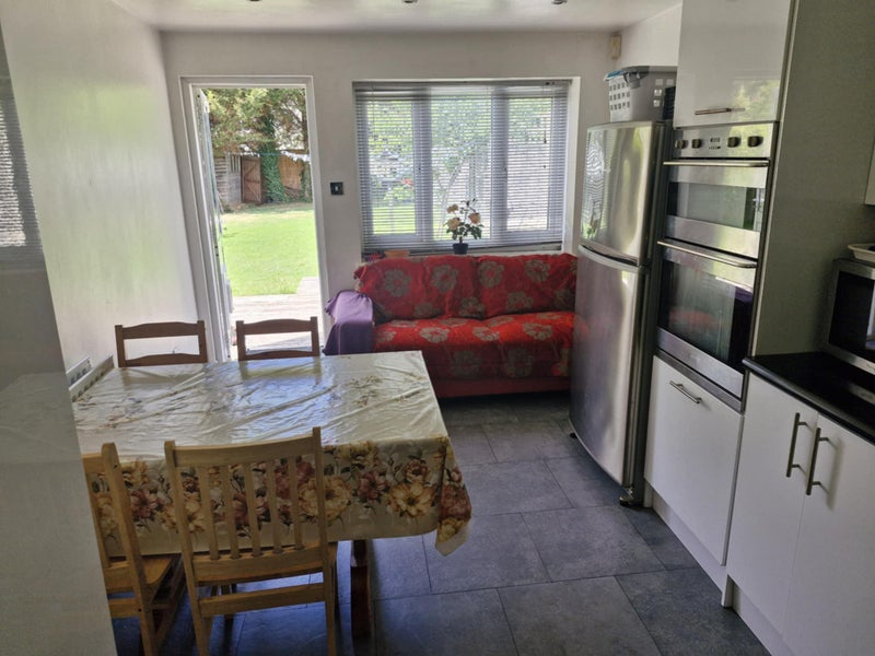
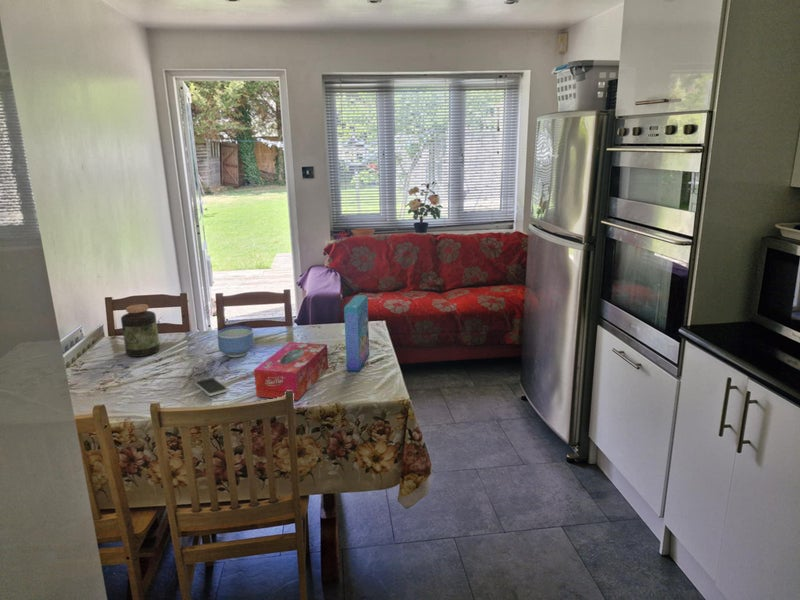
+ tissue box [253,341,329,401]
+ smartphone [194,377,229,397]
+ cereal box [343,294,370,372]
+ jar [120,303,161,358]
+ bowl [217,325,255,358]
